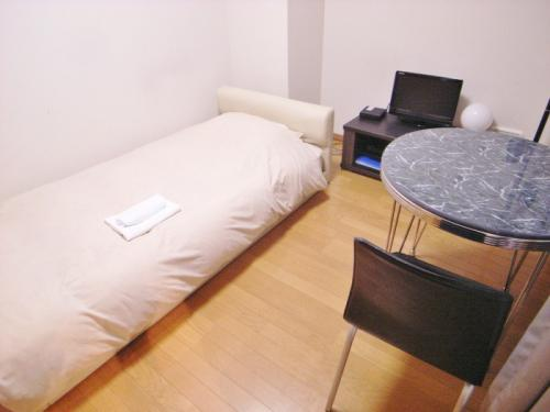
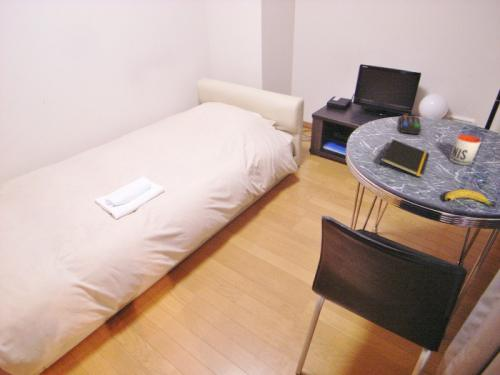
+ notepad [378,138,431,178]
+ fruit [444,188,496,208]
+ remote control [399,114,422,135]
+ mug [448,134,482,166]
